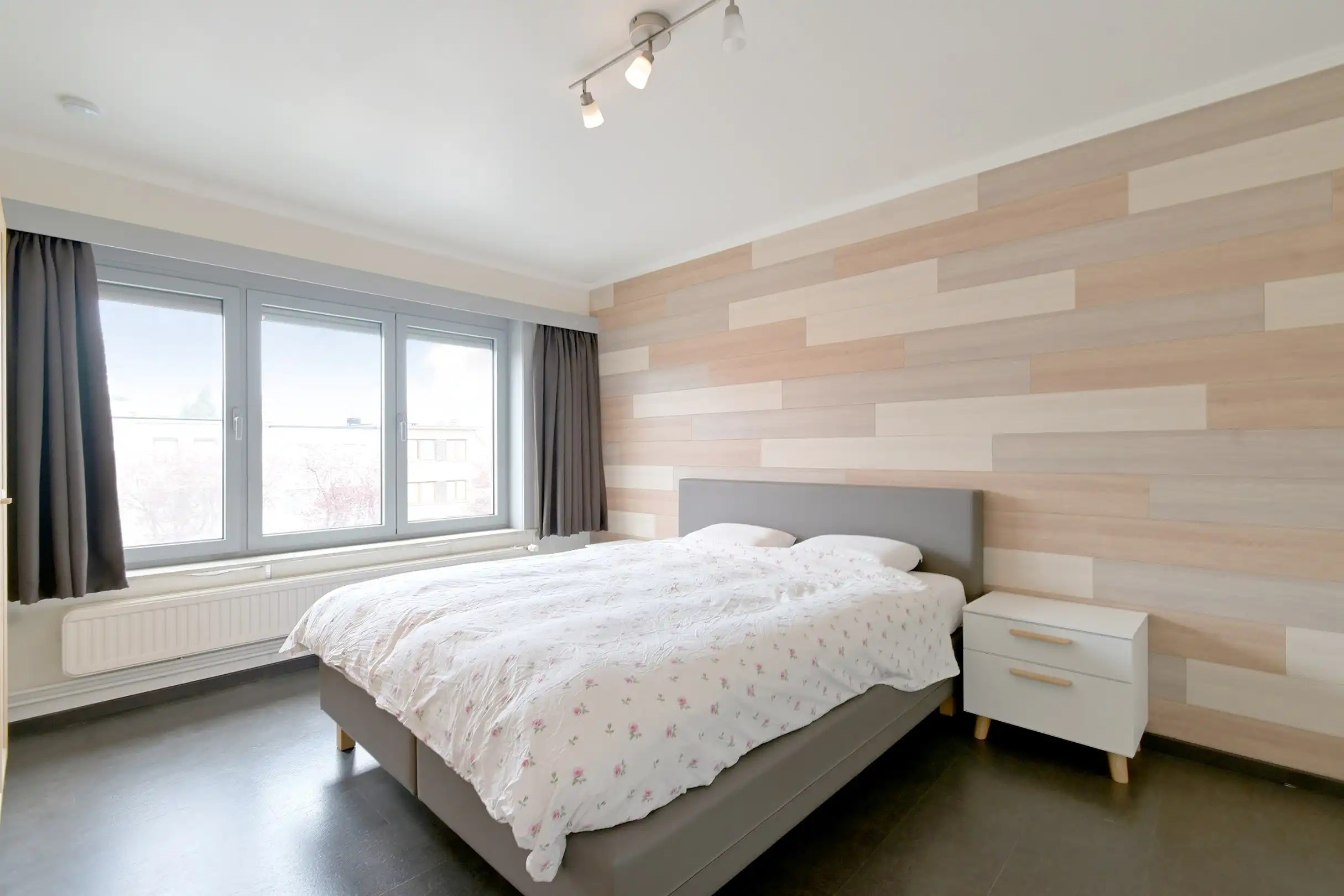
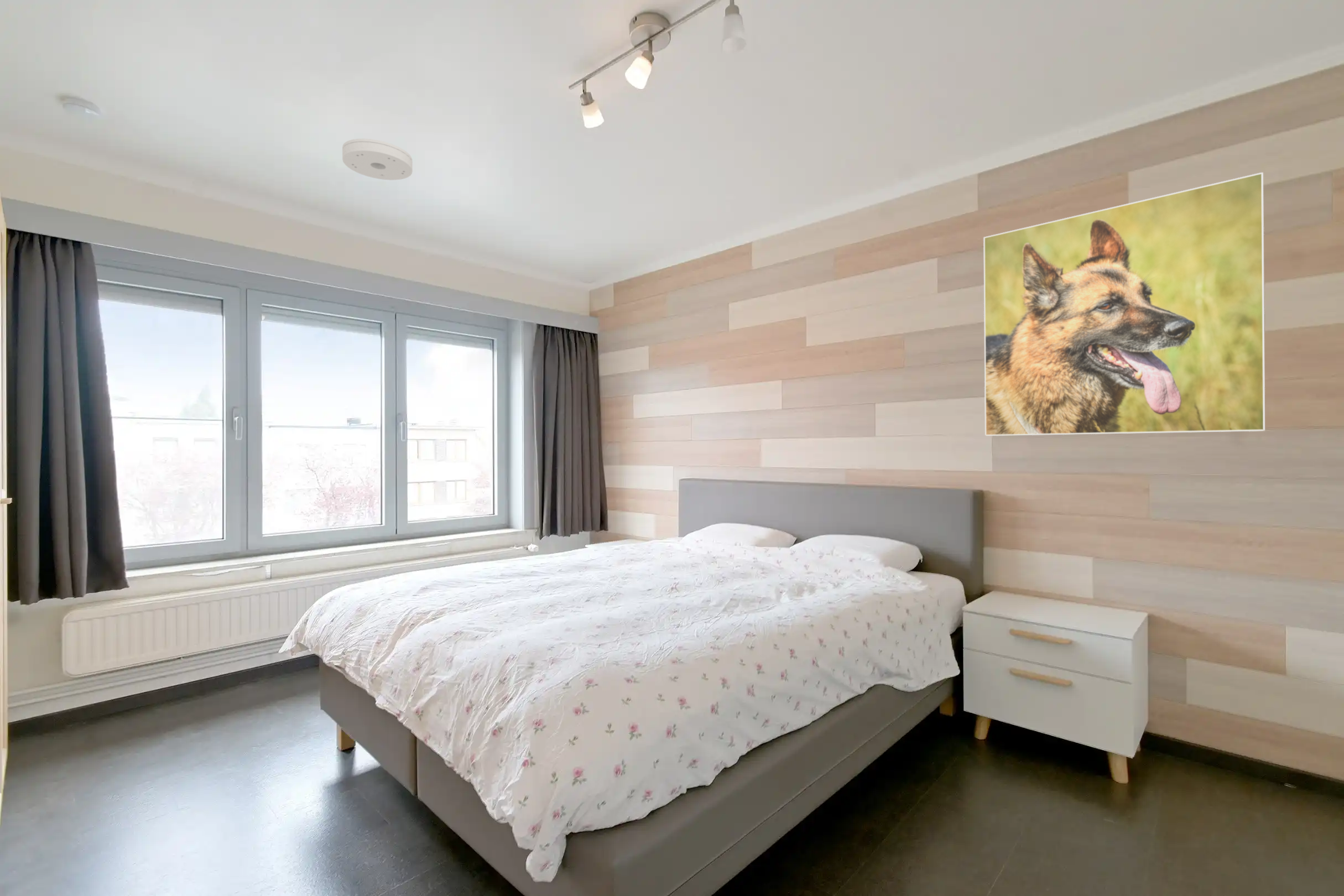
+ smoke detector [342,138,413,181]
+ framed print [983,171,1265,436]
